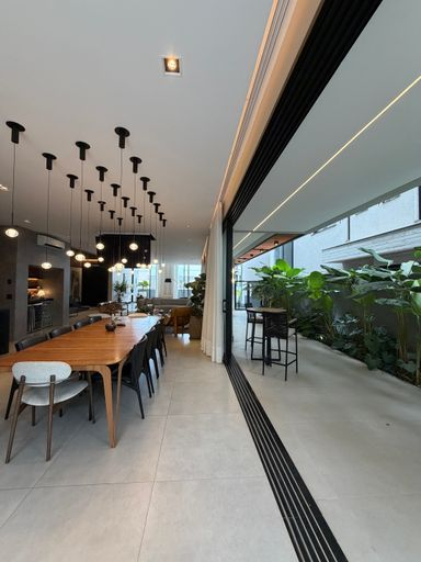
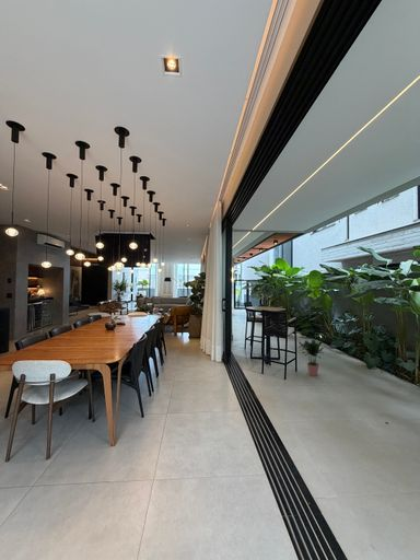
+ potted plant [298,339,325,377]
